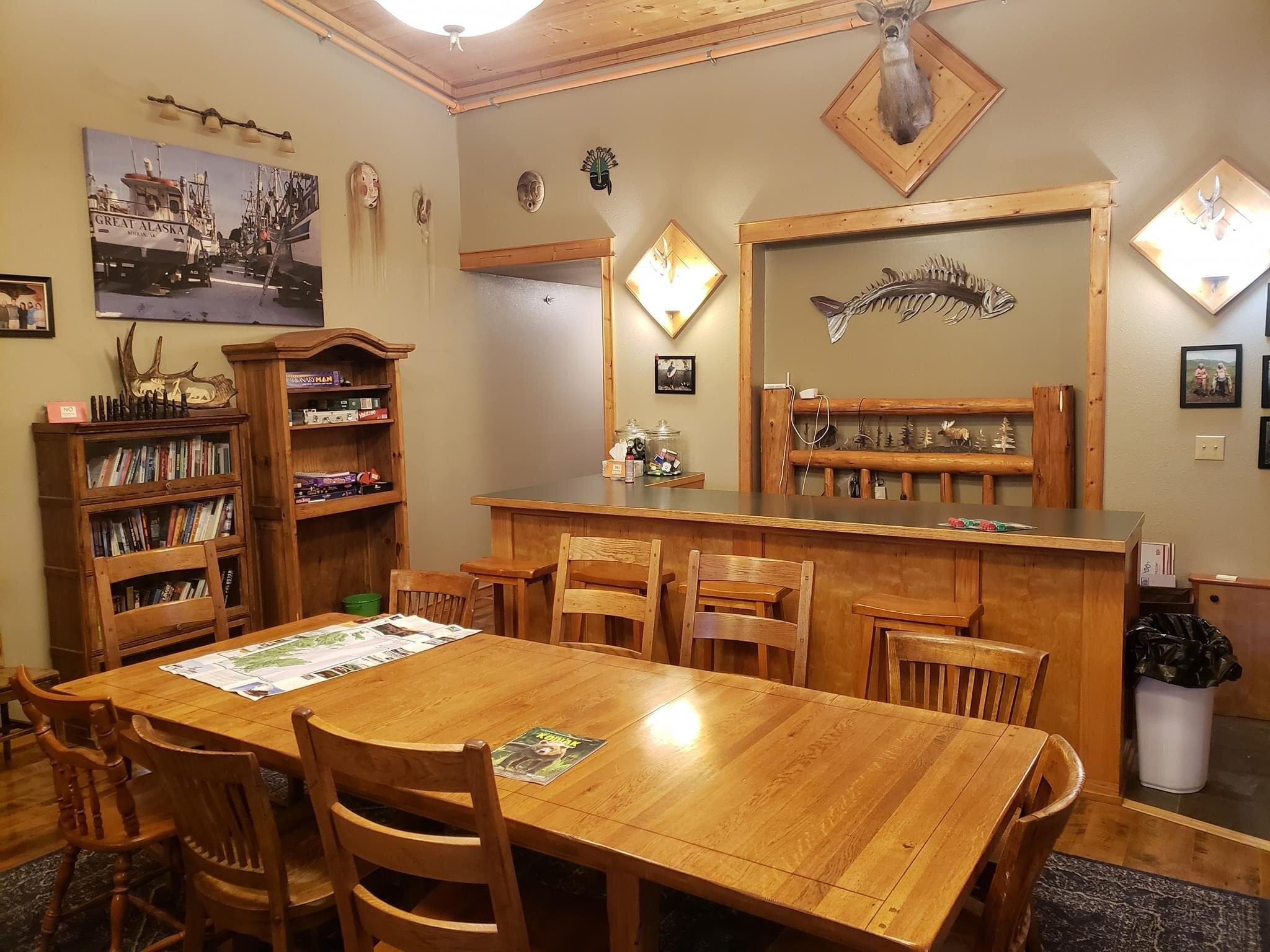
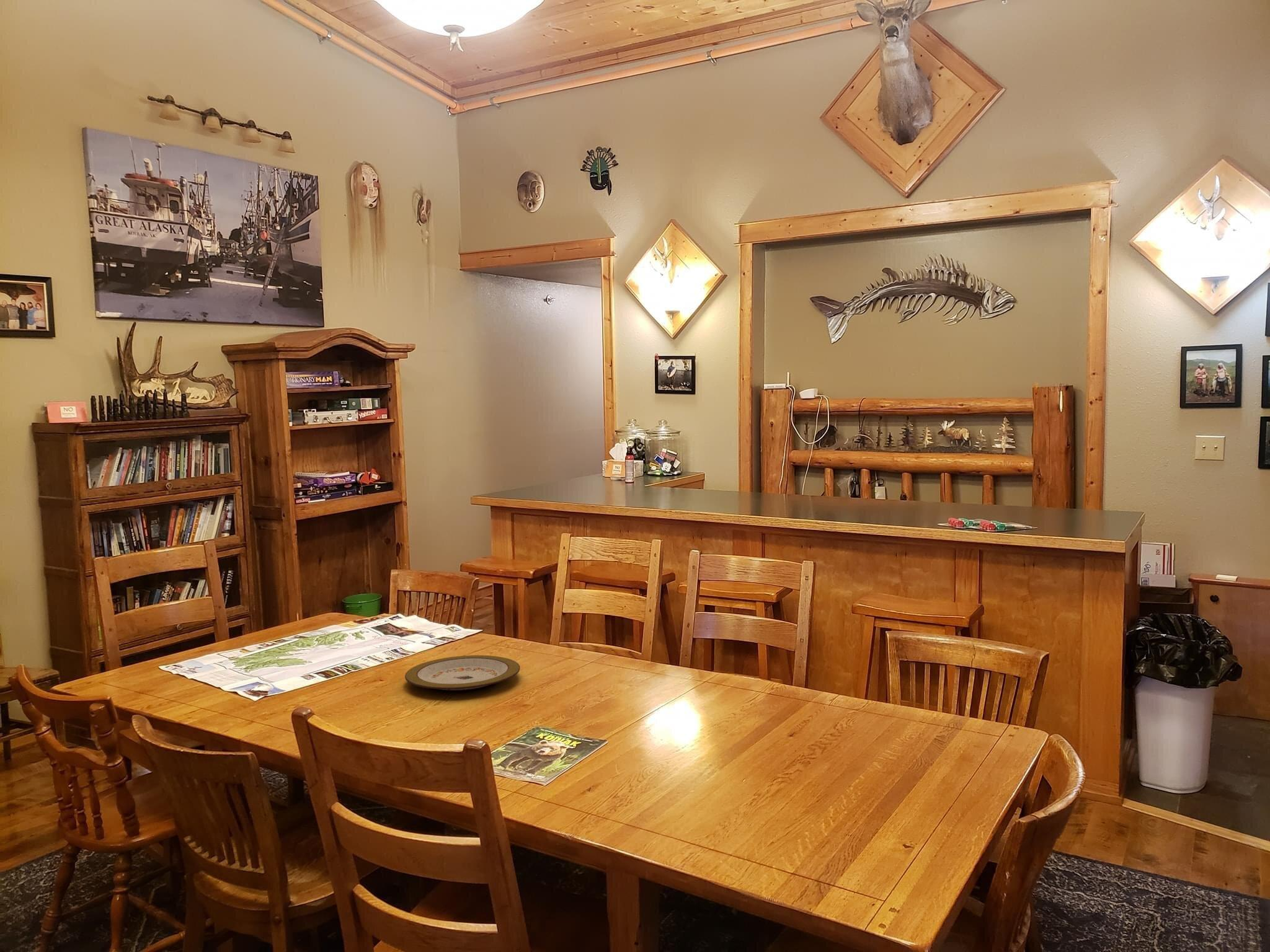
+ plate [404,655,521,692]
